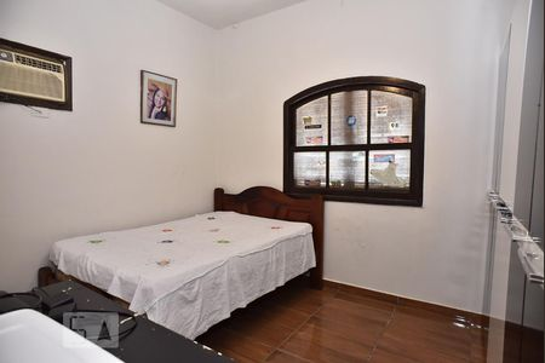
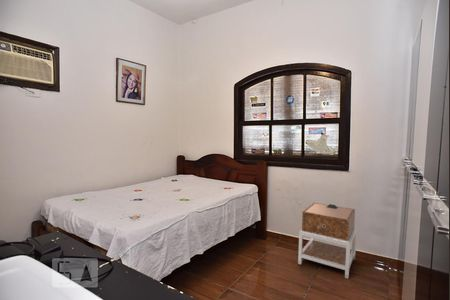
+ nightstand [297,202,358,280]
